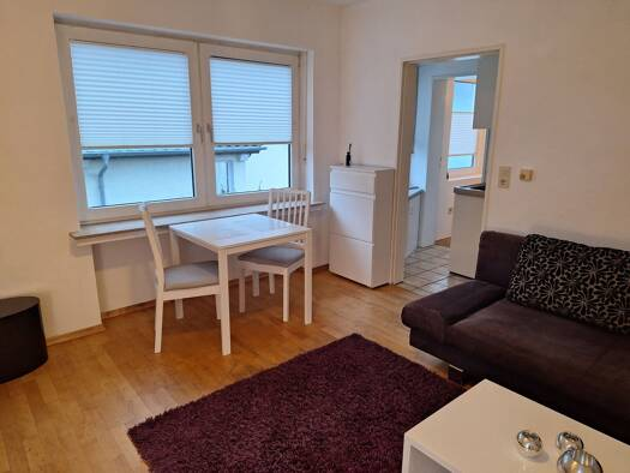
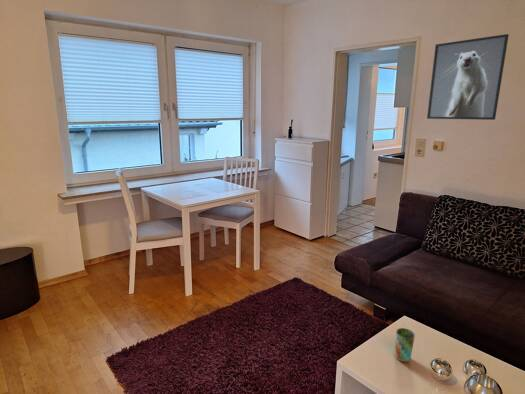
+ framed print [426,33,510,121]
+ cup [394,327,416,363]
